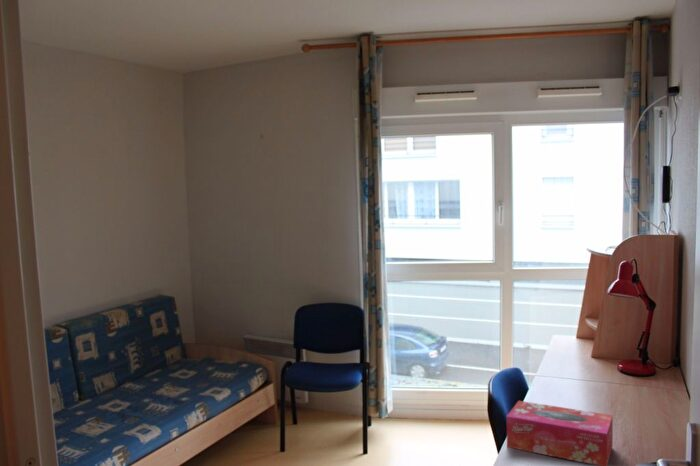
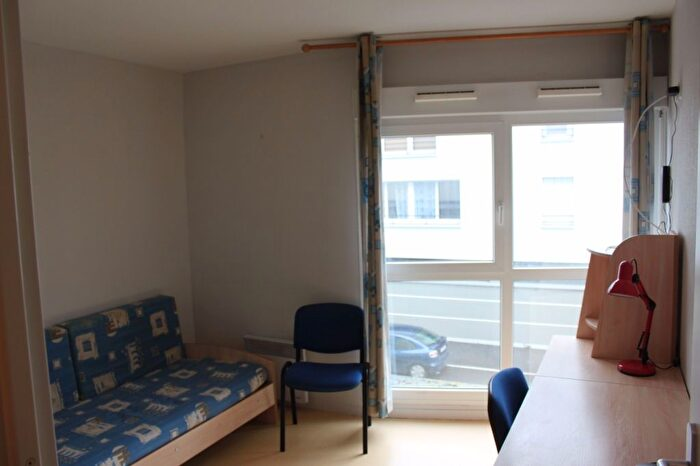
- tissue box [506,400,614,466]
